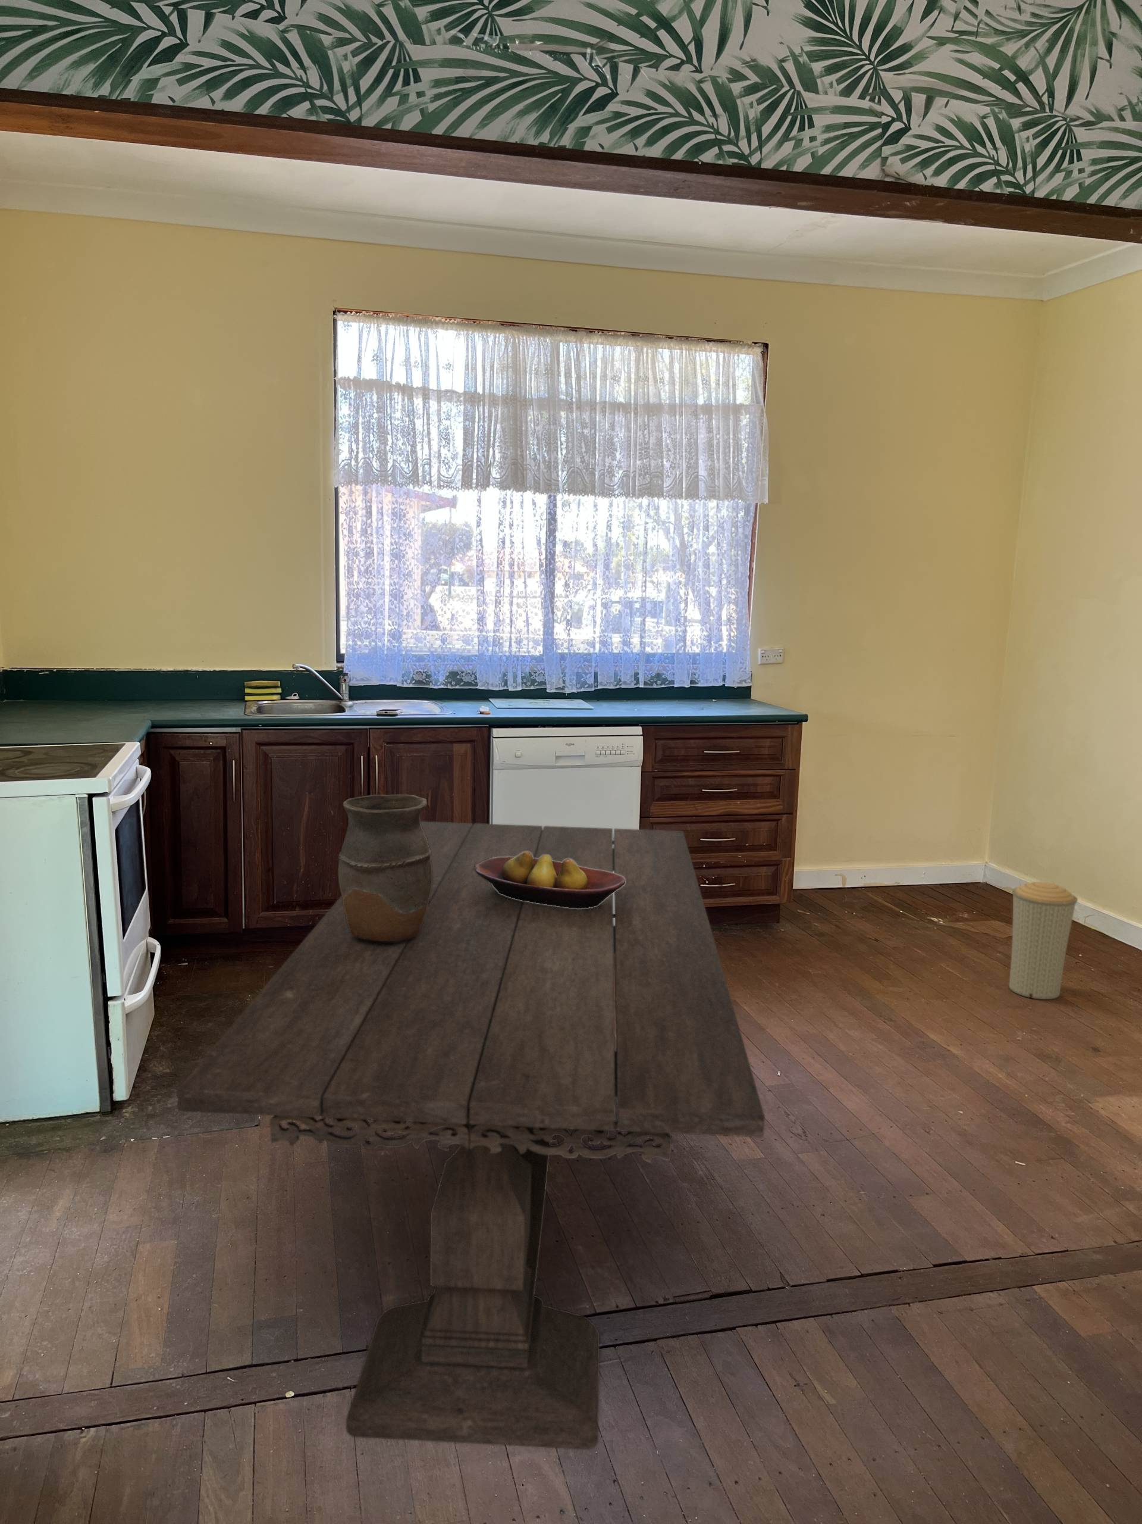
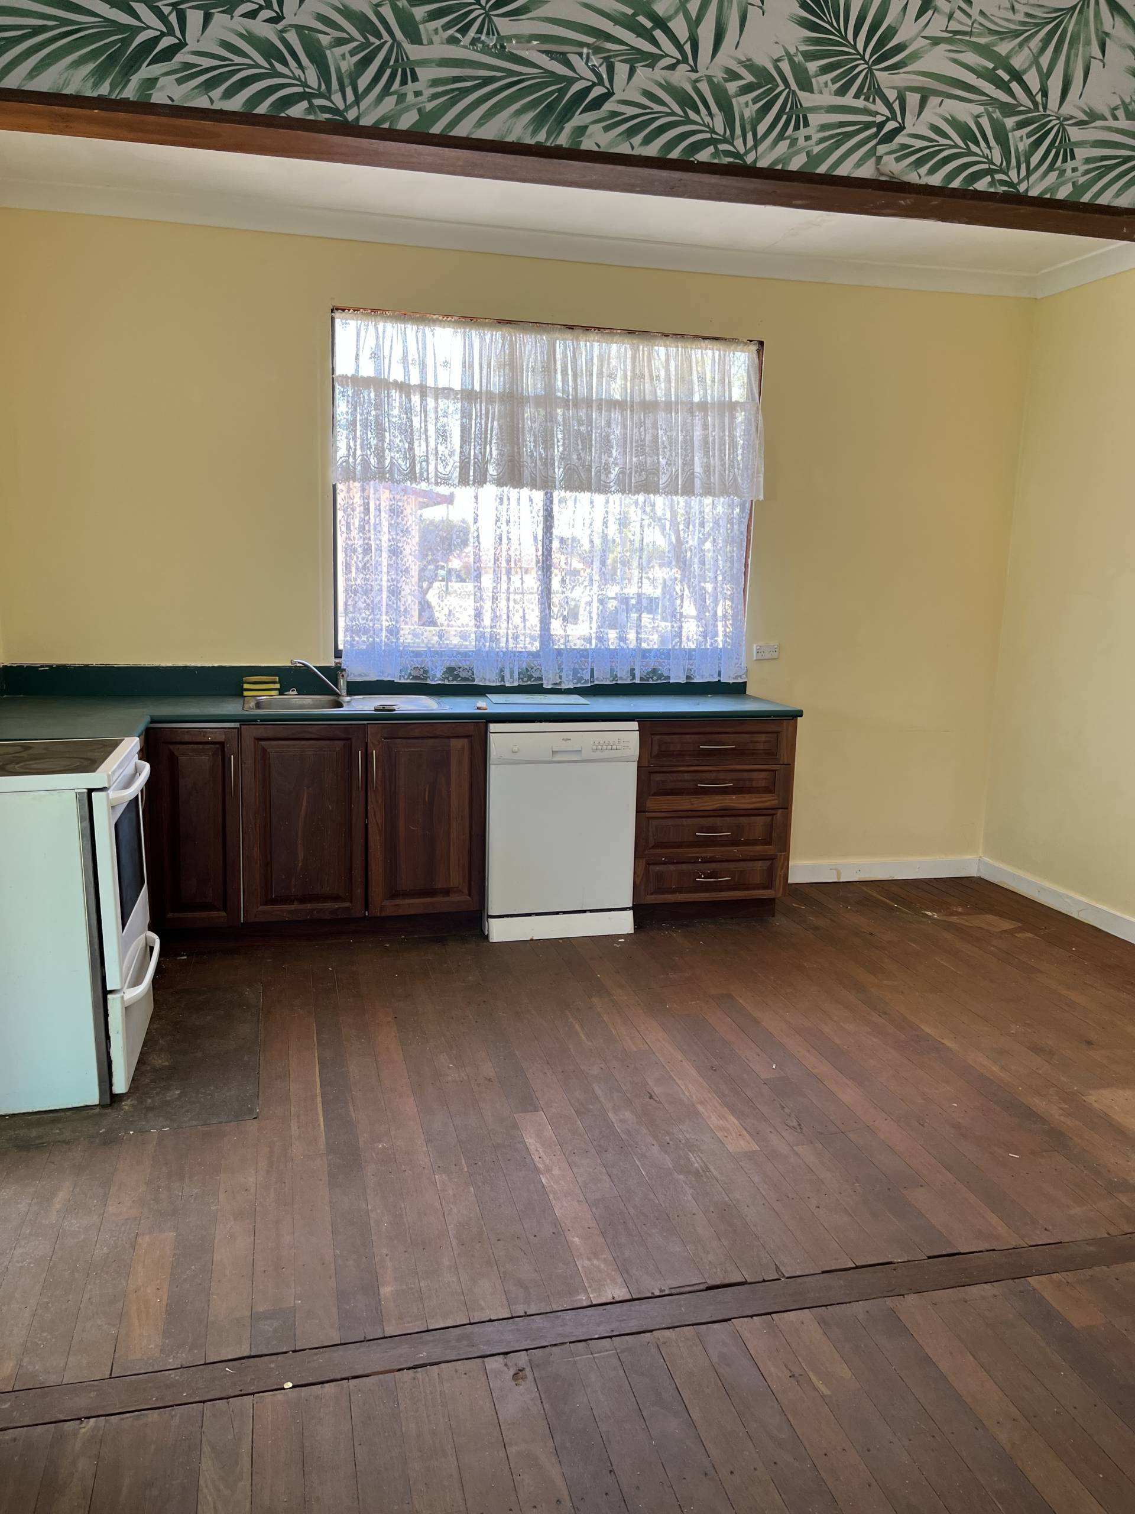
- vase [338,794,432,942]
- trash can [1008,881,1078,1000]
- dining table [176,821,765,1450]
- fruit bowl [475,851,625,908]
